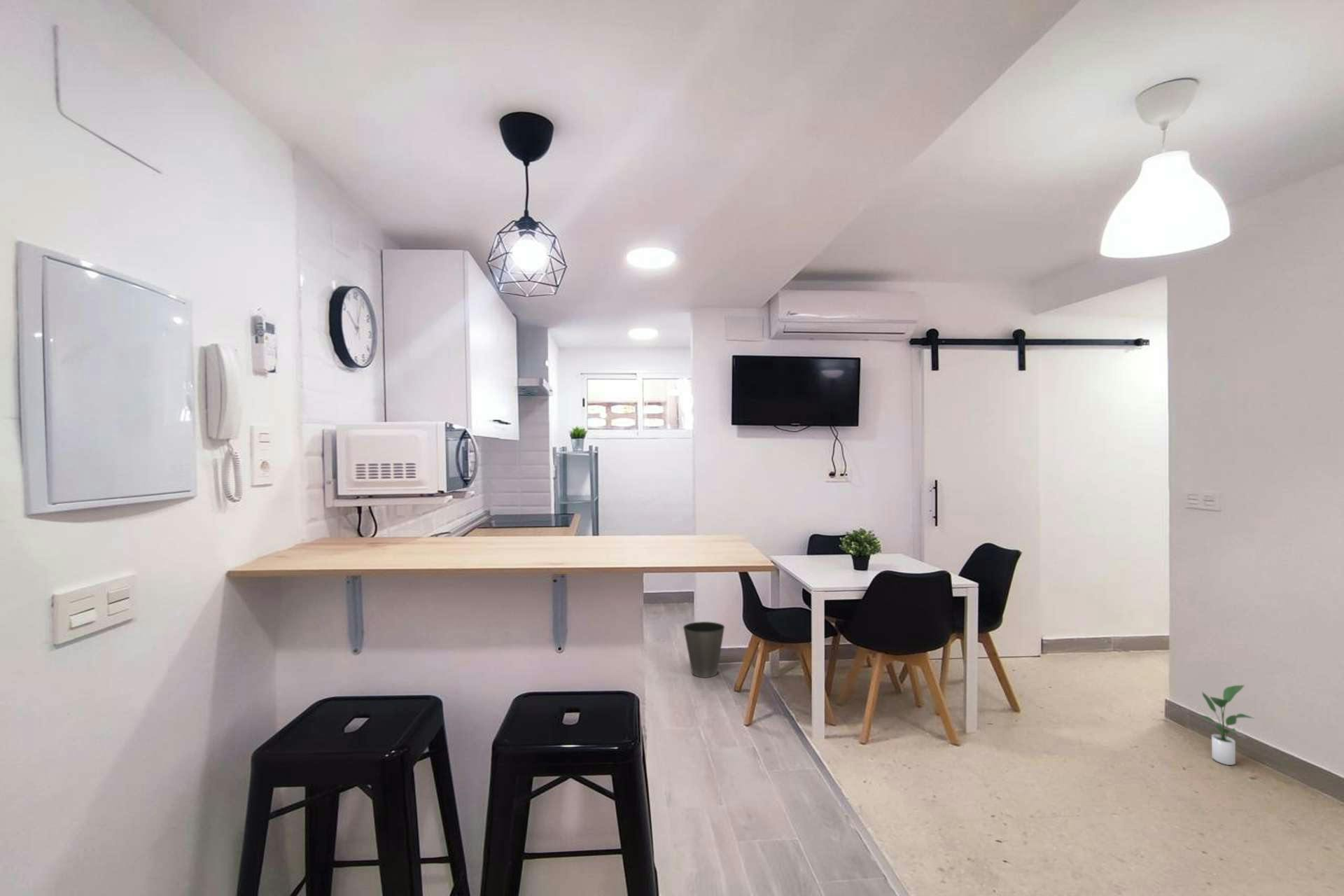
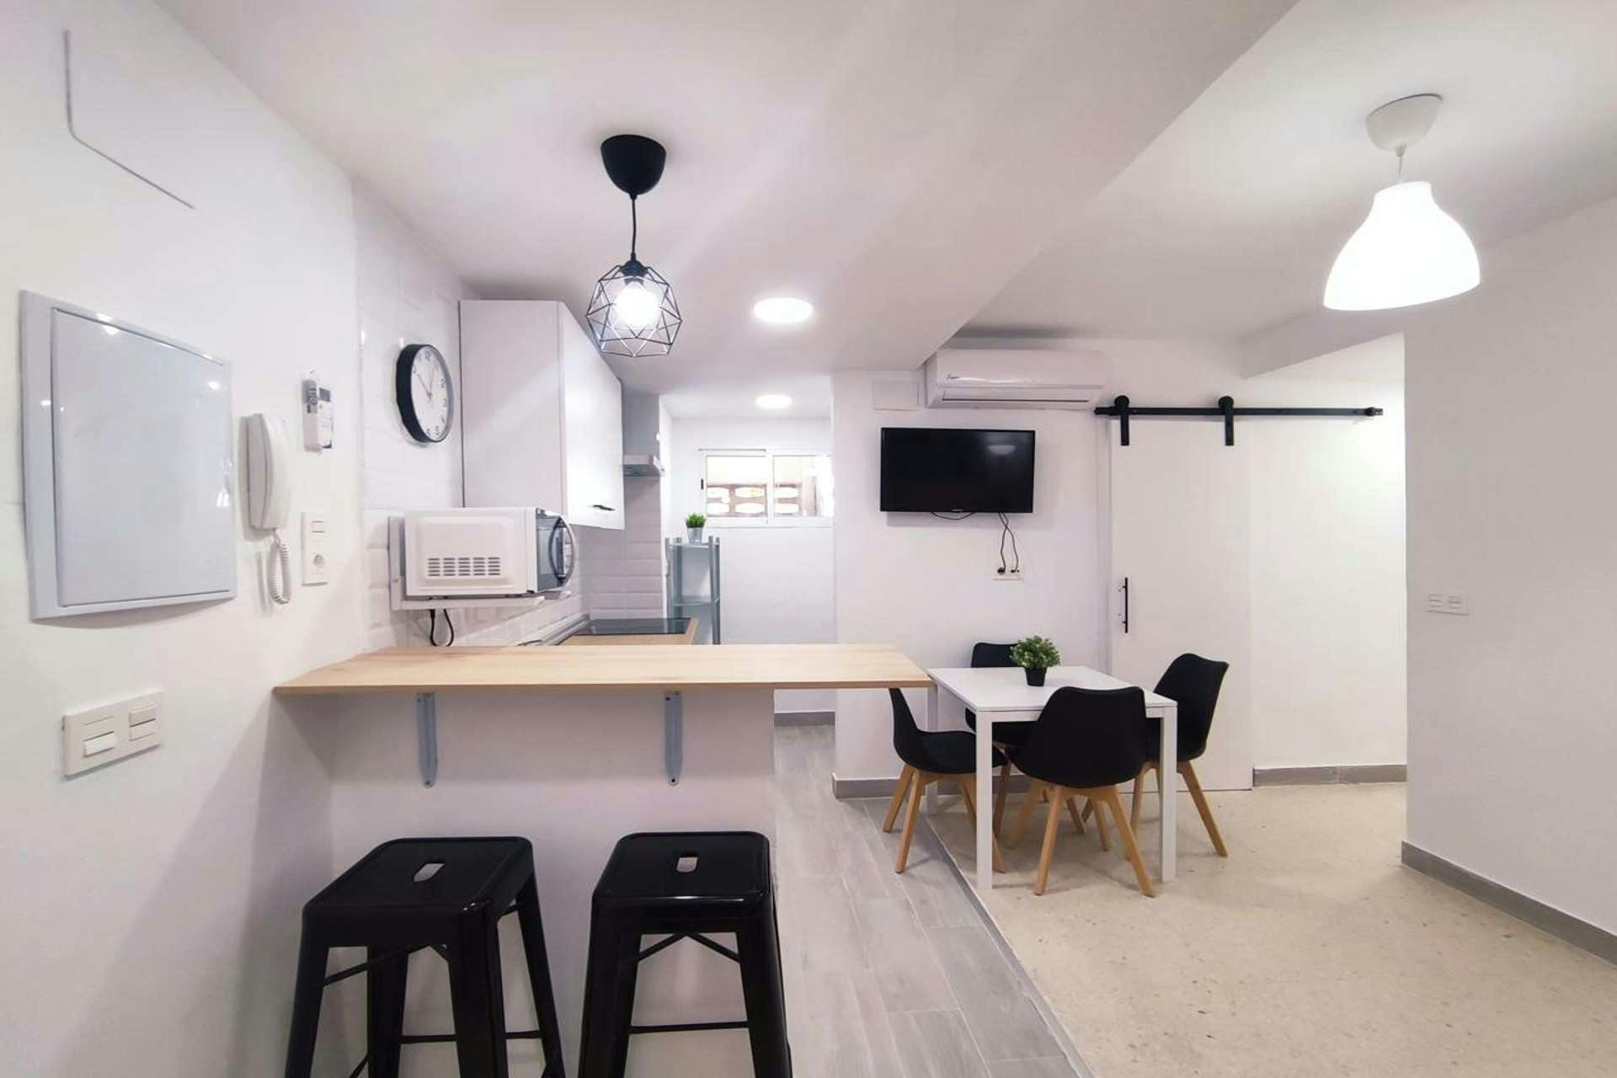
- potted plant [1194,685,1256,766]
- waste basket [682,621,725,678]
